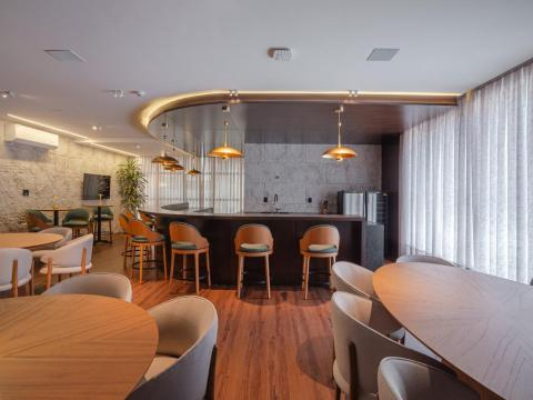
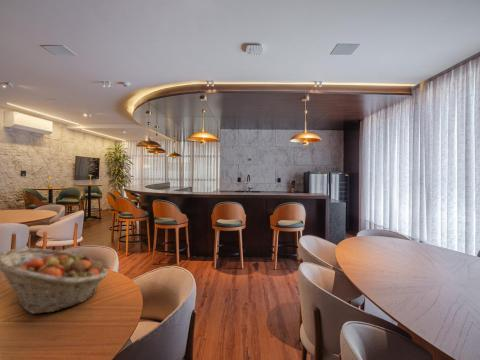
+ fruit basket [0,247,109,315]
